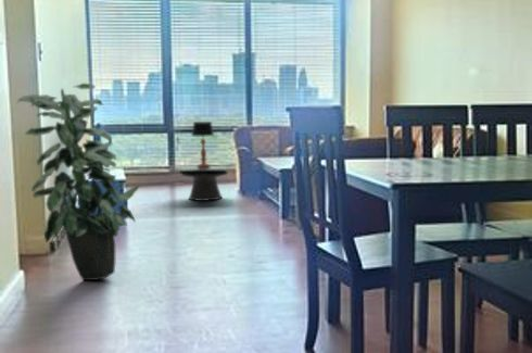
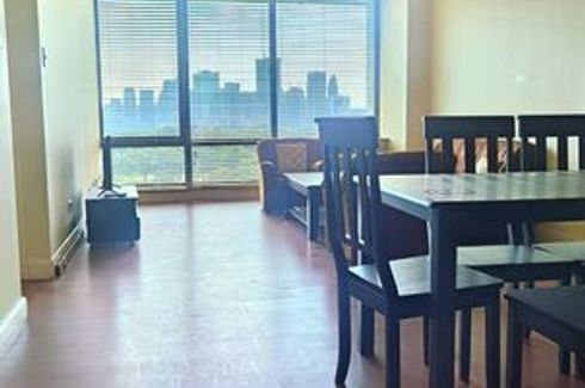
- side table [178,165,230,202]
- indoor plant [16,83,140,281]
- table lamp [191,121,215,168]
